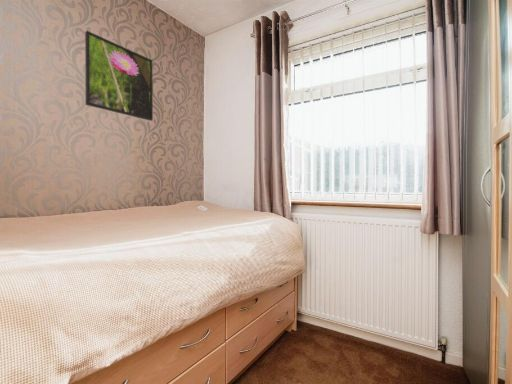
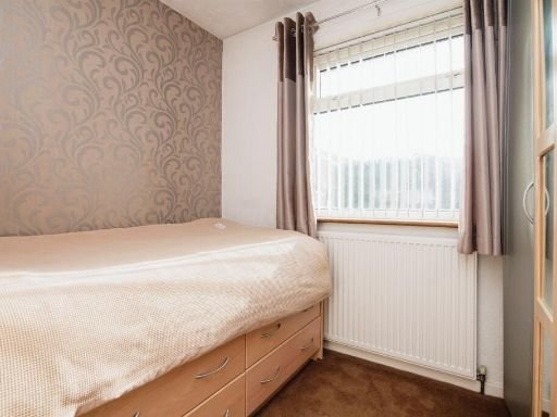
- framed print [84,30,154,122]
